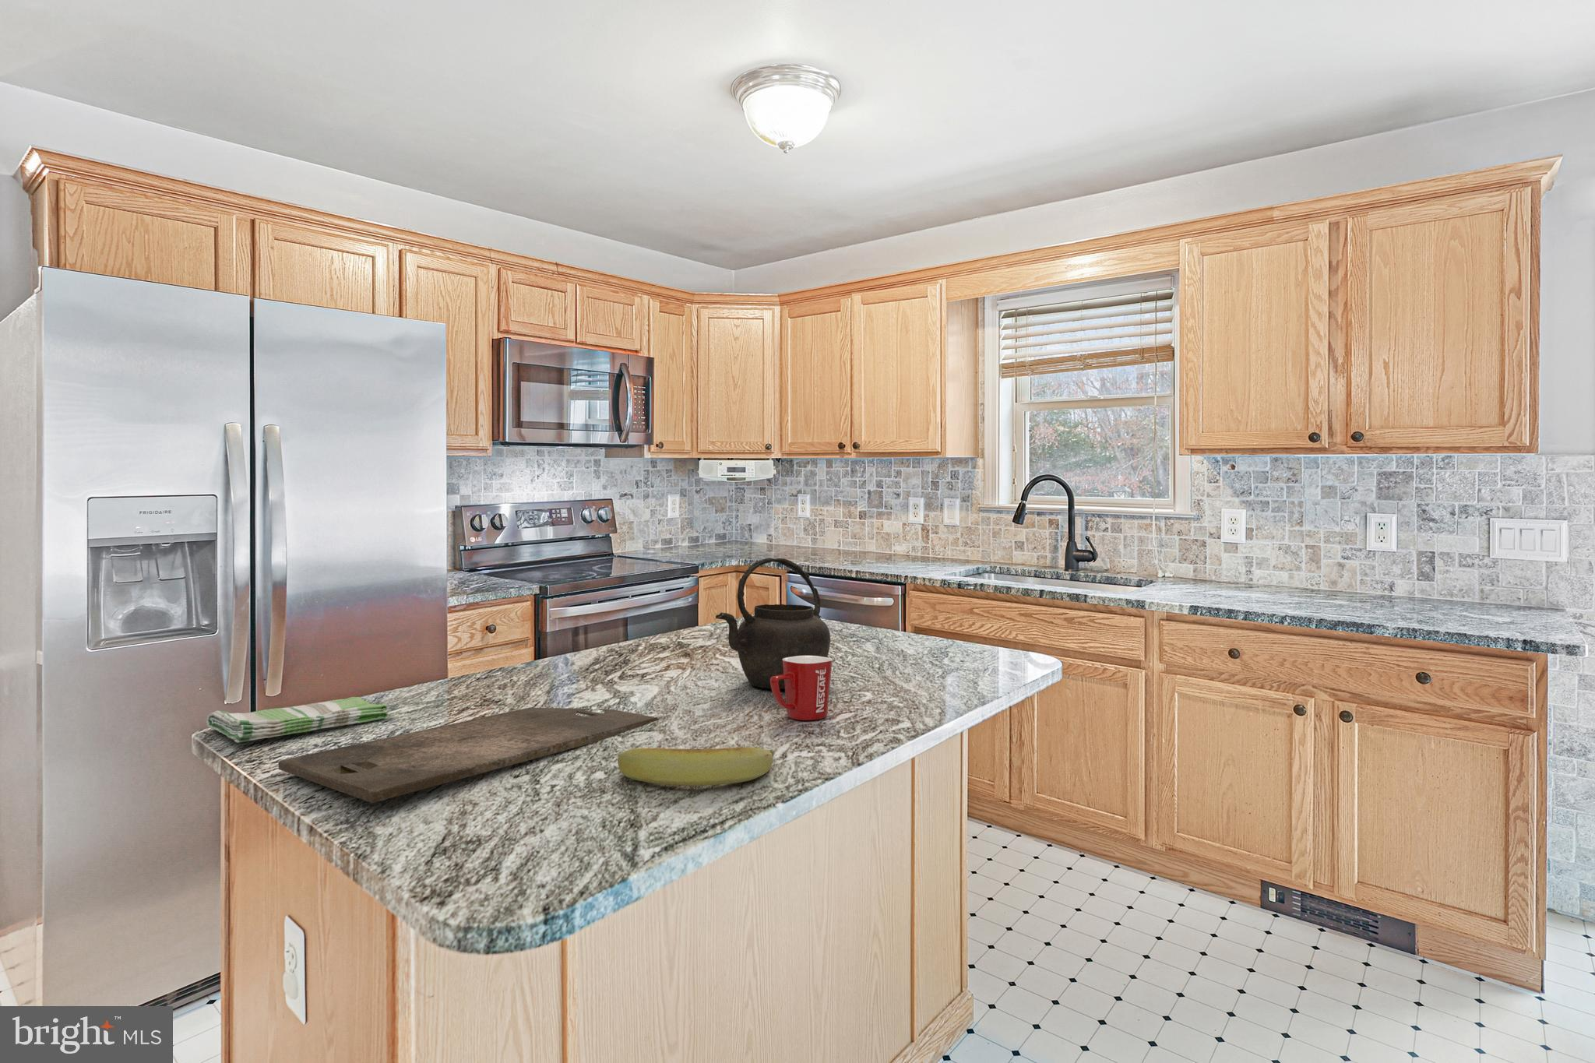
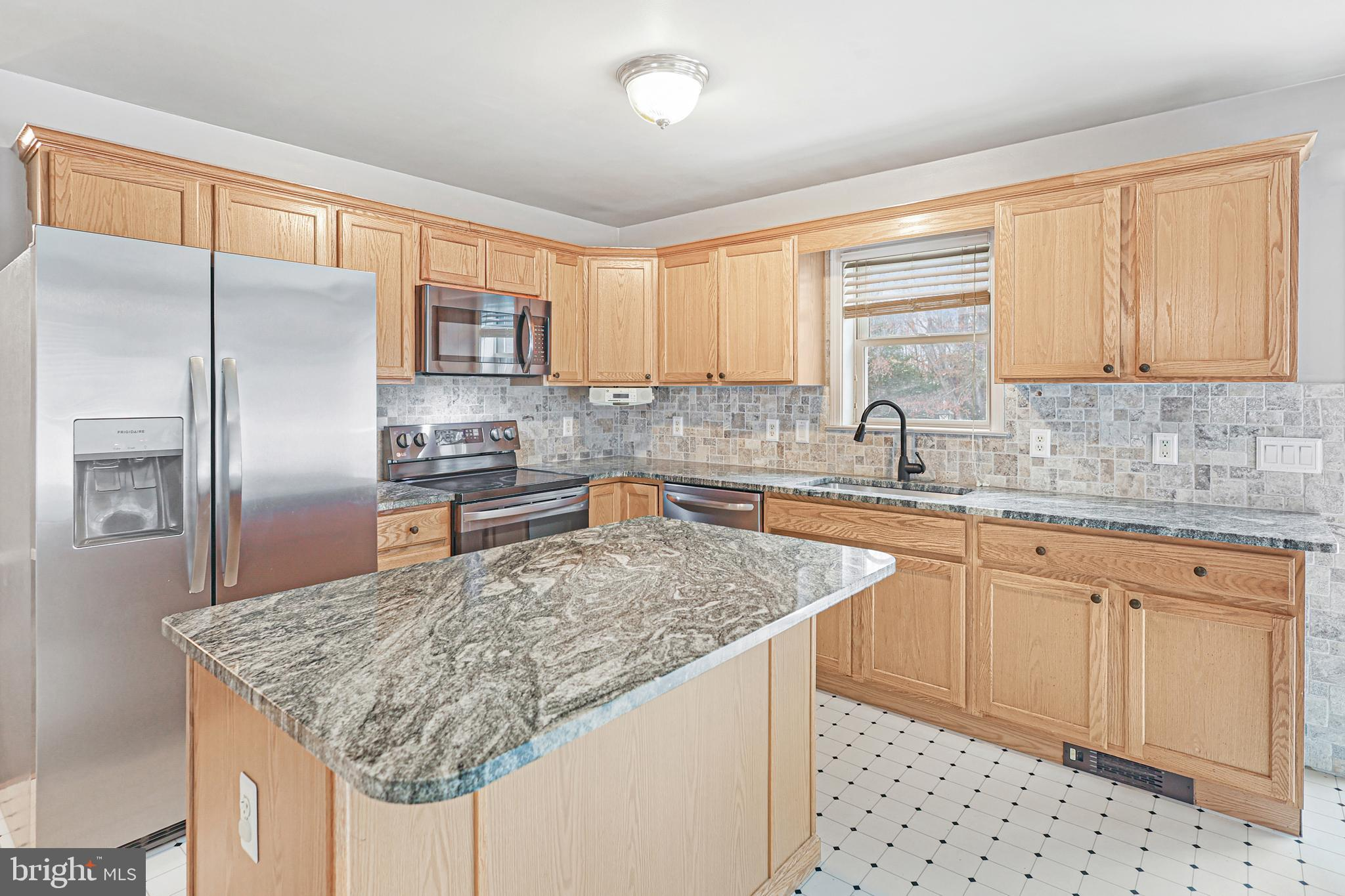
- cutting board [277,706,659,803]
- dish towel [205,696,389,744]
- banana [617,746,774,787]
- kettle [714,556,831,689]
- mug [771,656,834,721]
